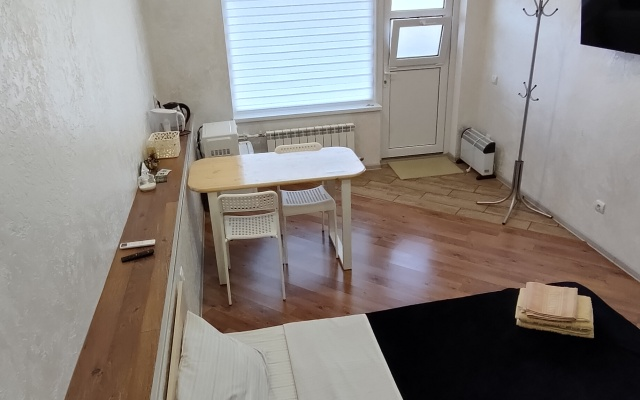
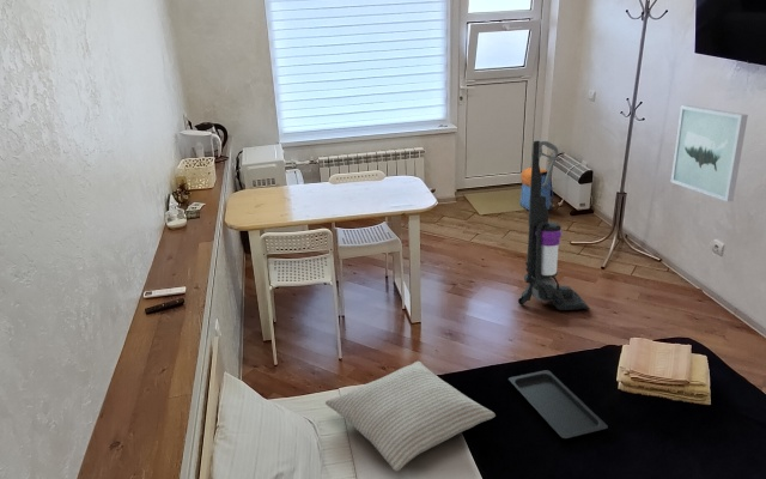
+ pillow [324,360,497,472]
+ serving tray [507,369,609,439]
+ wall art [670,104,749,202]
+ backpack [519,166,554,211]
+ vacuum cleaner [517,140,590,311]
